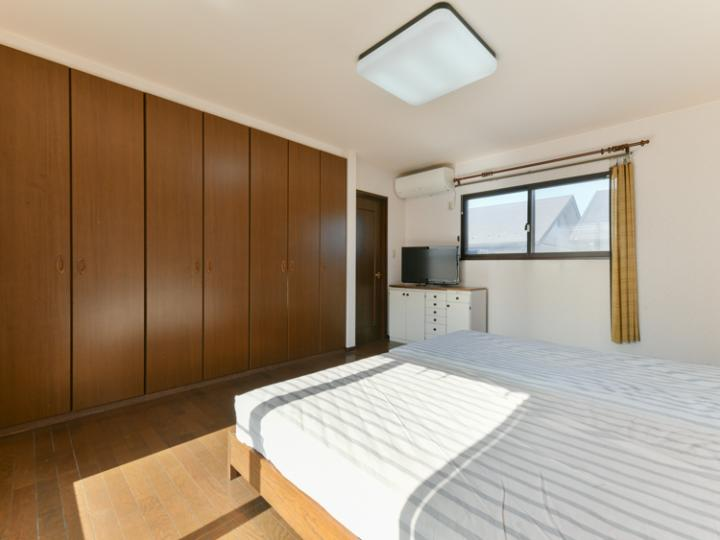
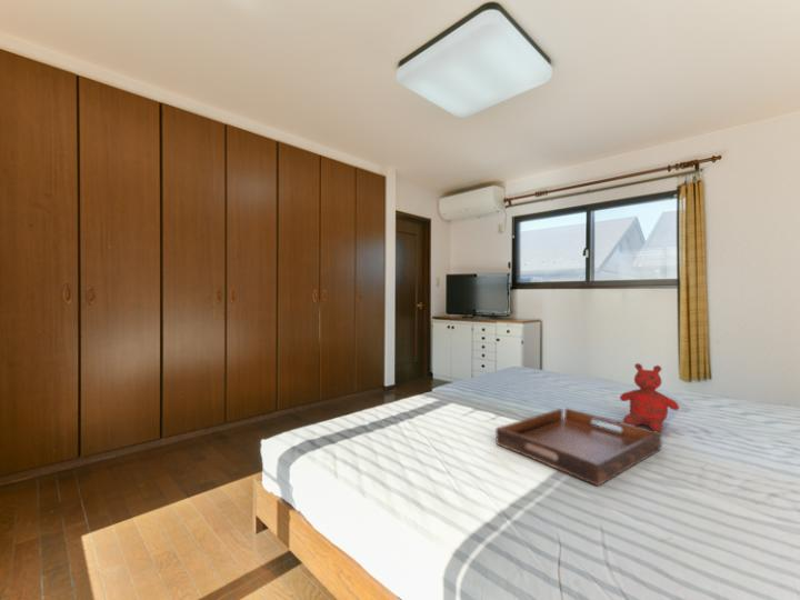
+ teddy bear [619,362,680,432]
+ serving tray [494,408,662,487]
